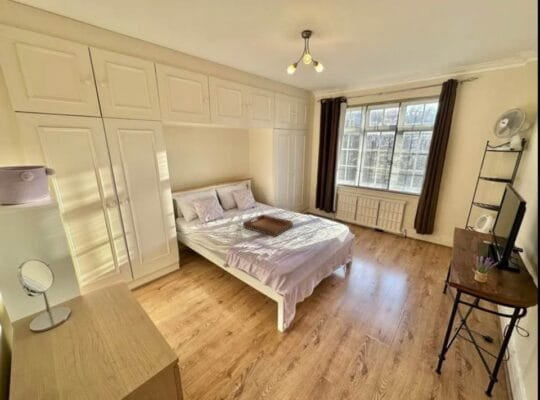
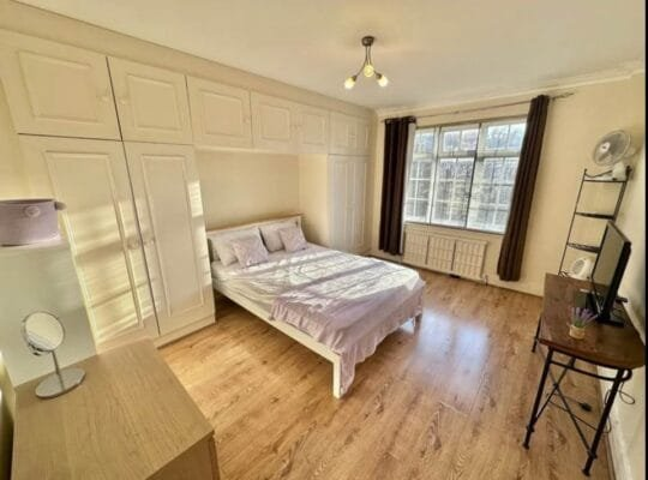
- serving tray [242,213,294,238]
